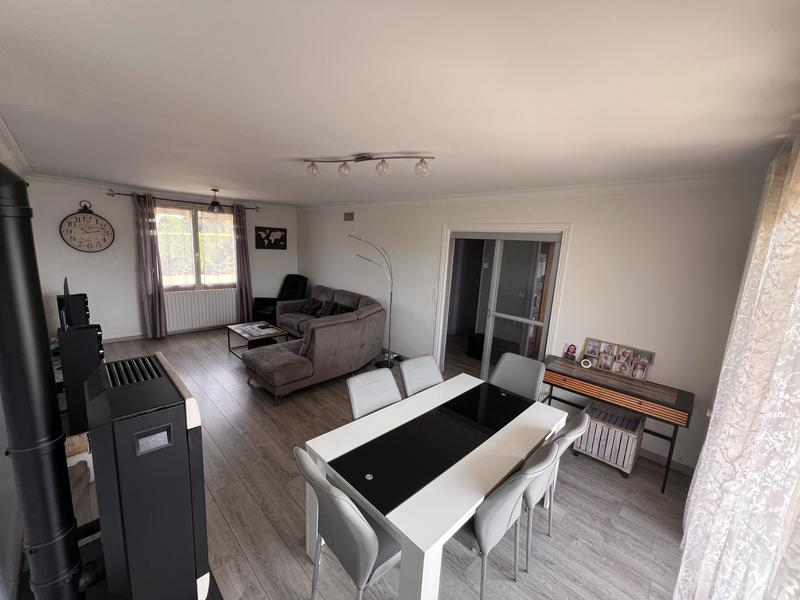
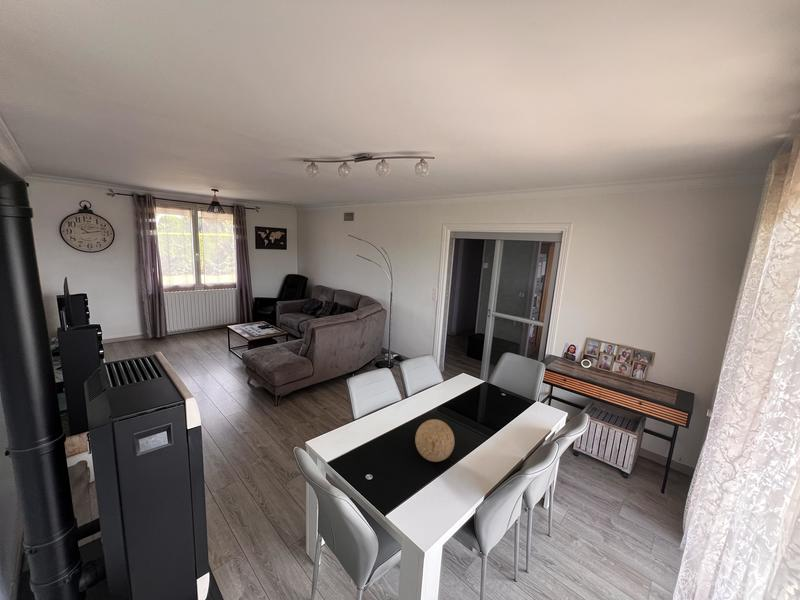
+ decorative ball [414,418,455,463]
